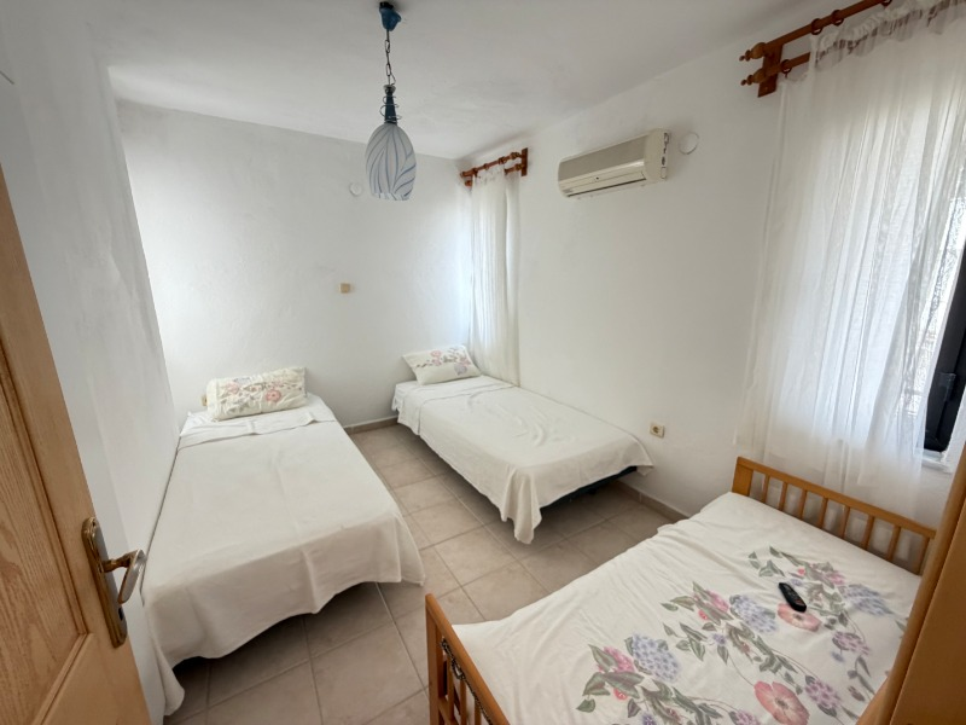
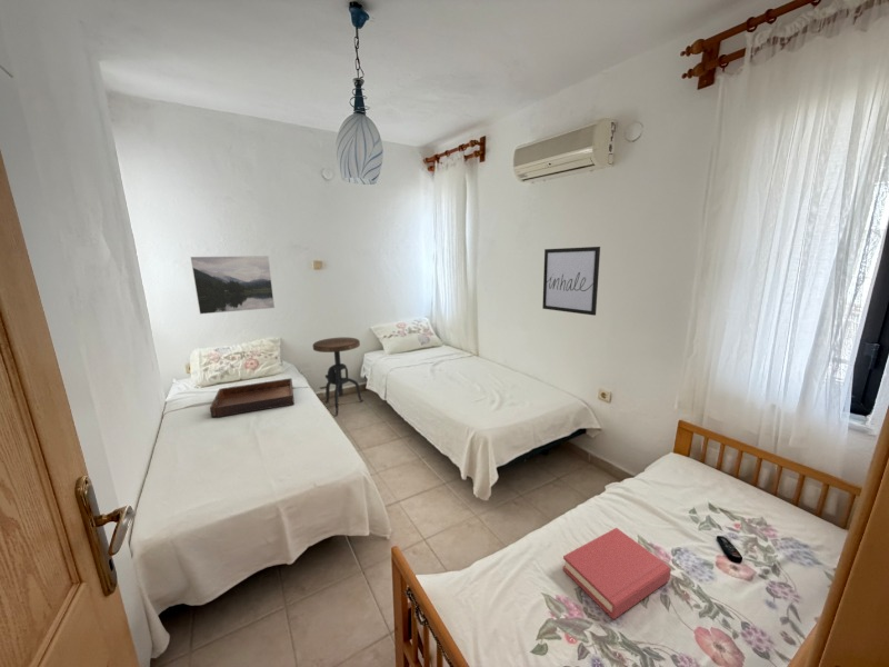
+ wall art [541,246,601,317]
+ side table [311,337,364,416]
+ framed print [190,255,276,316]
+ serving tray [209,377,296,418]
+ hardback book [561,527,672,620]
